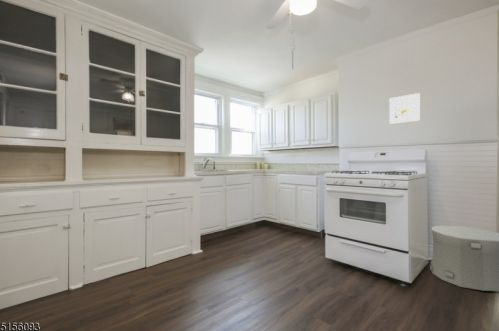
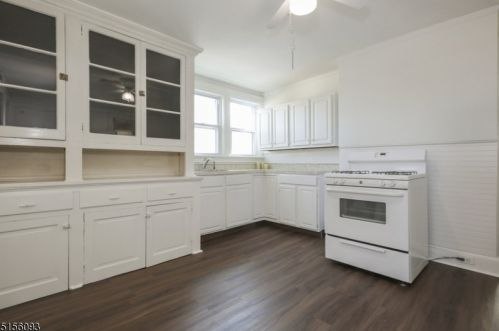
- trash can [429,224,499,293]
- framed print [388,92,421,125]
